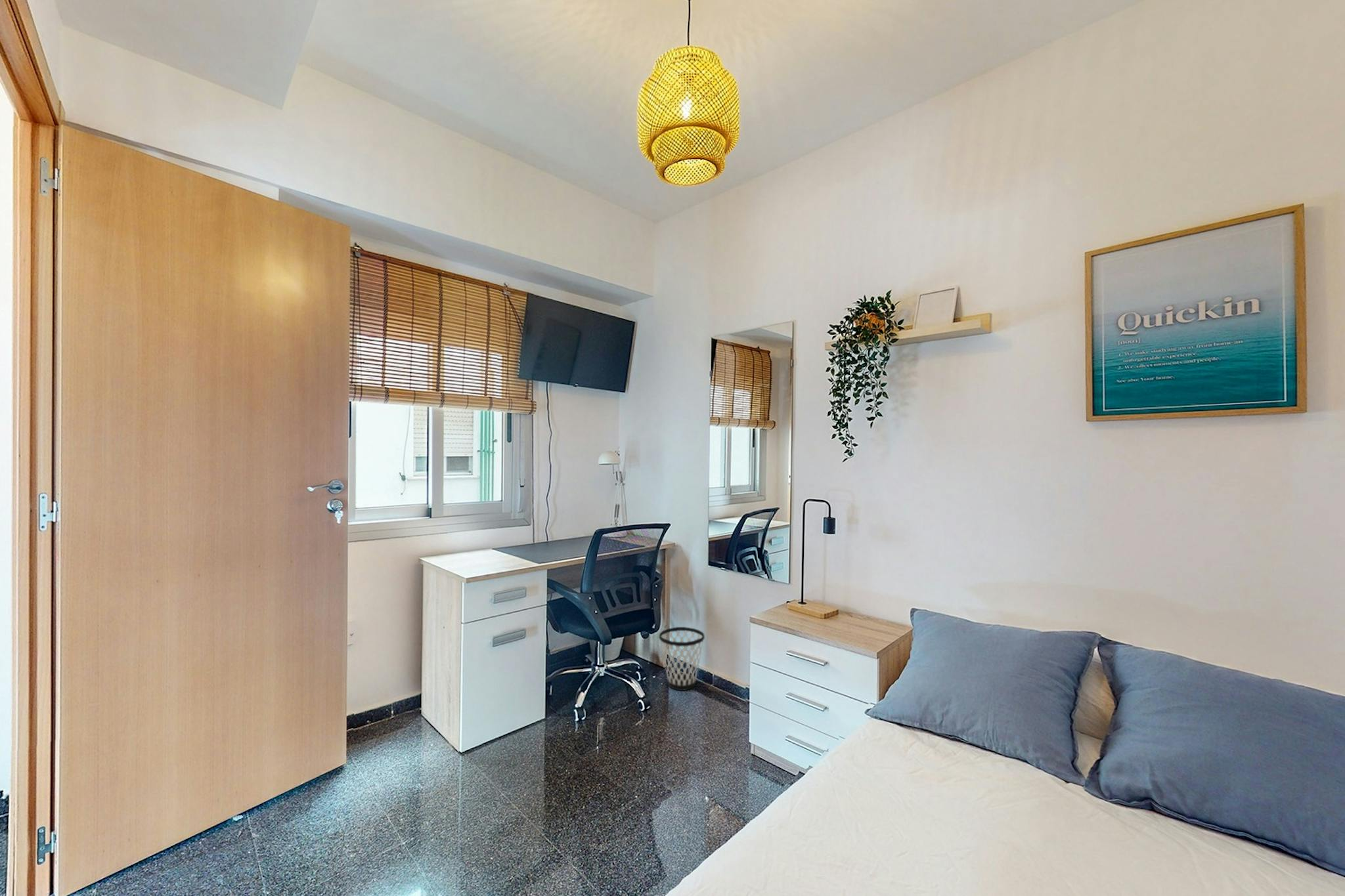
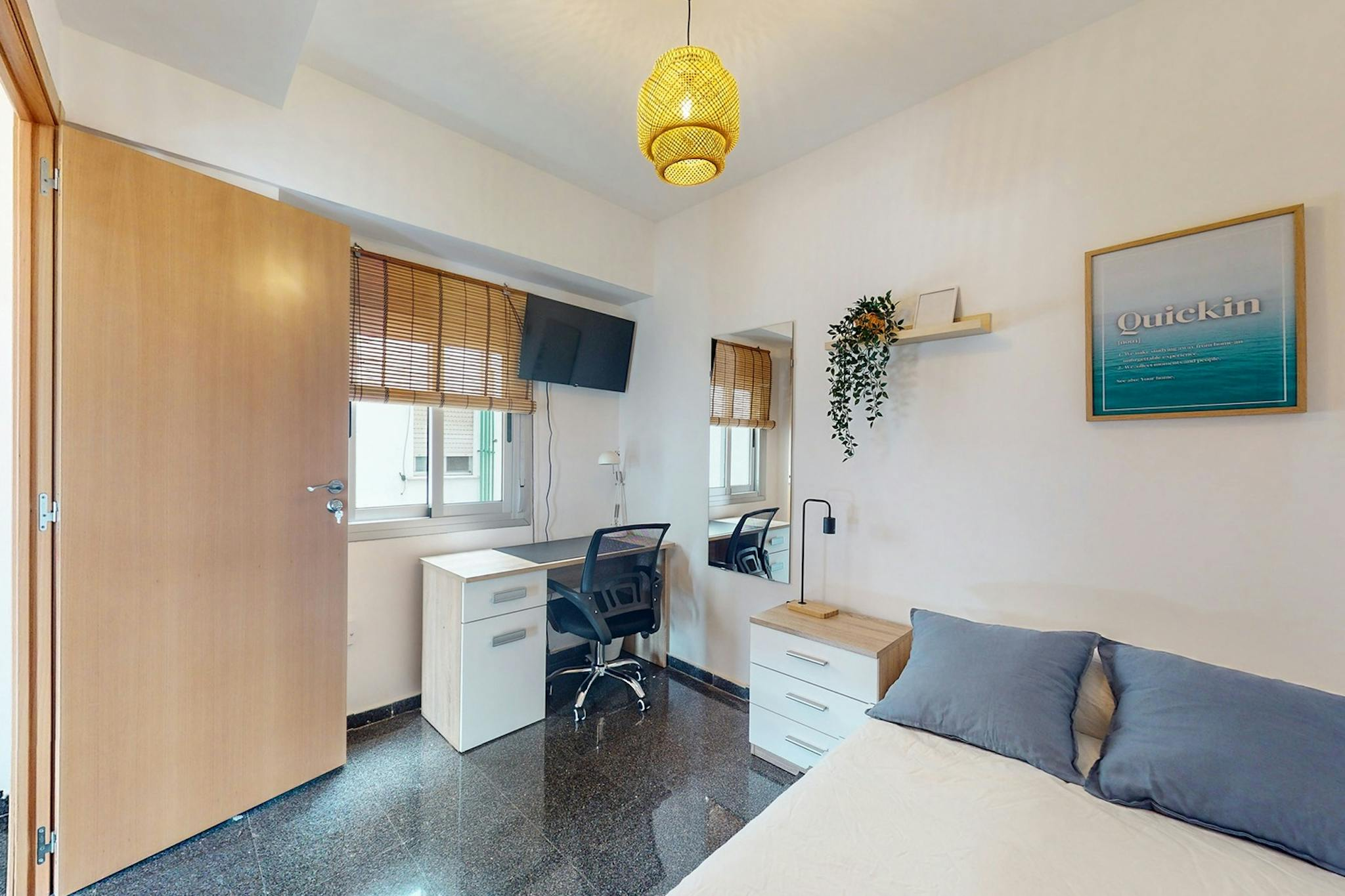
- wastebasket [658,626,705,691]
